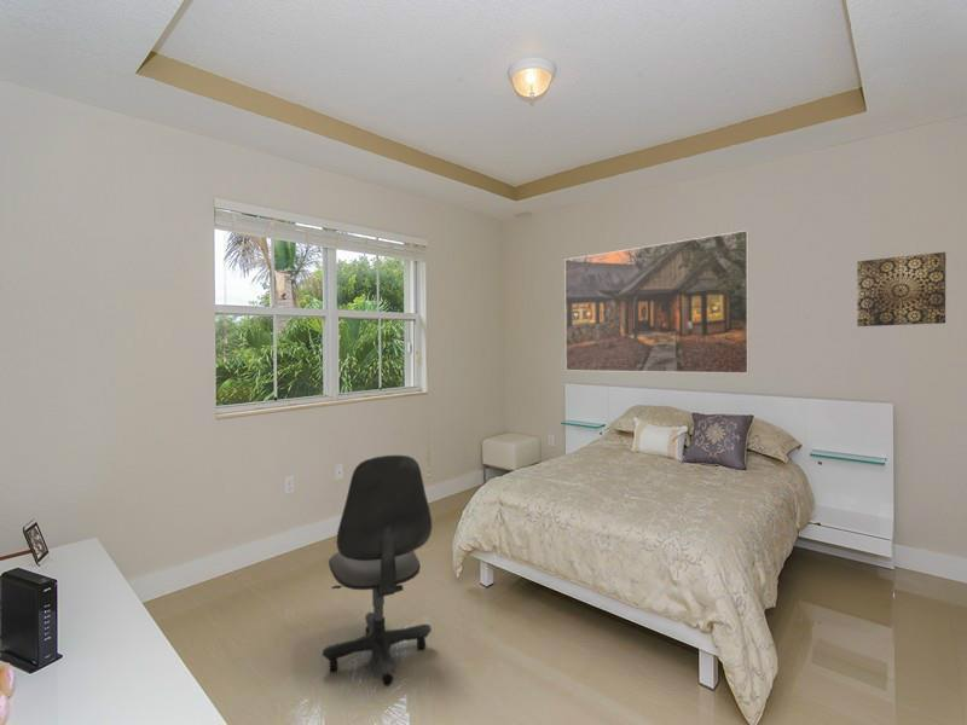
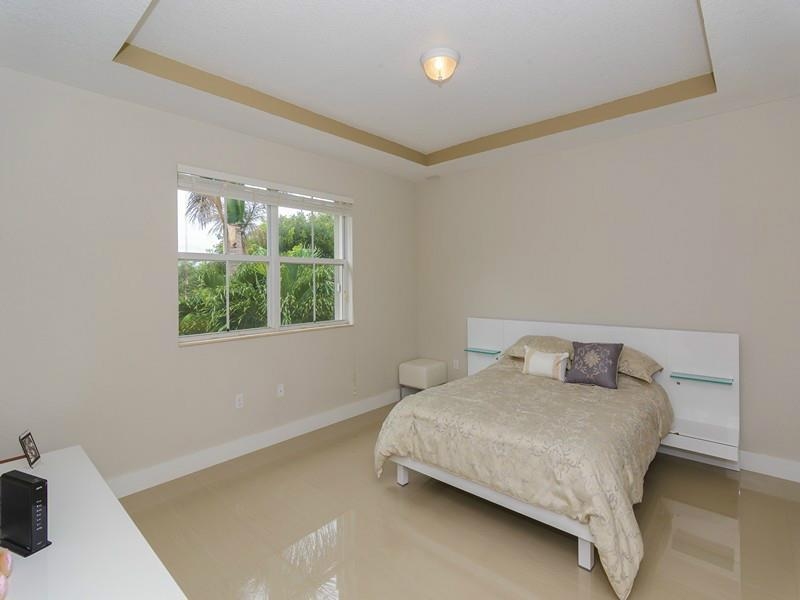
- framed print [563,230,751,375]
- wall art [856,251,946,327]
- office chair [322,454,433,688]
